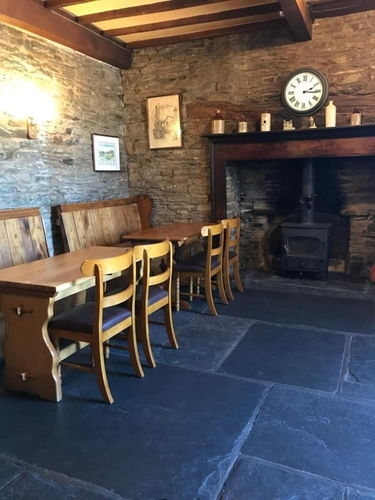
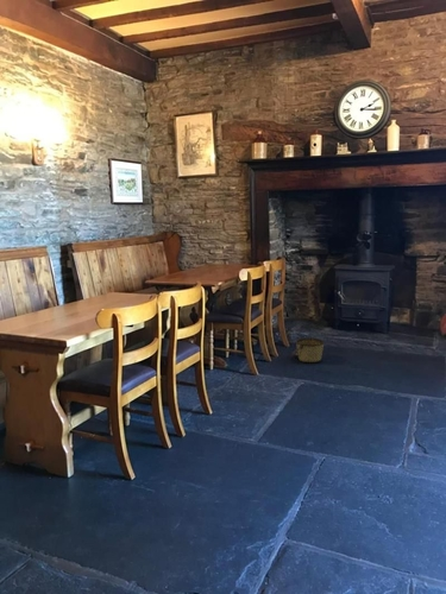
+ bucket [290,336,325,364]
